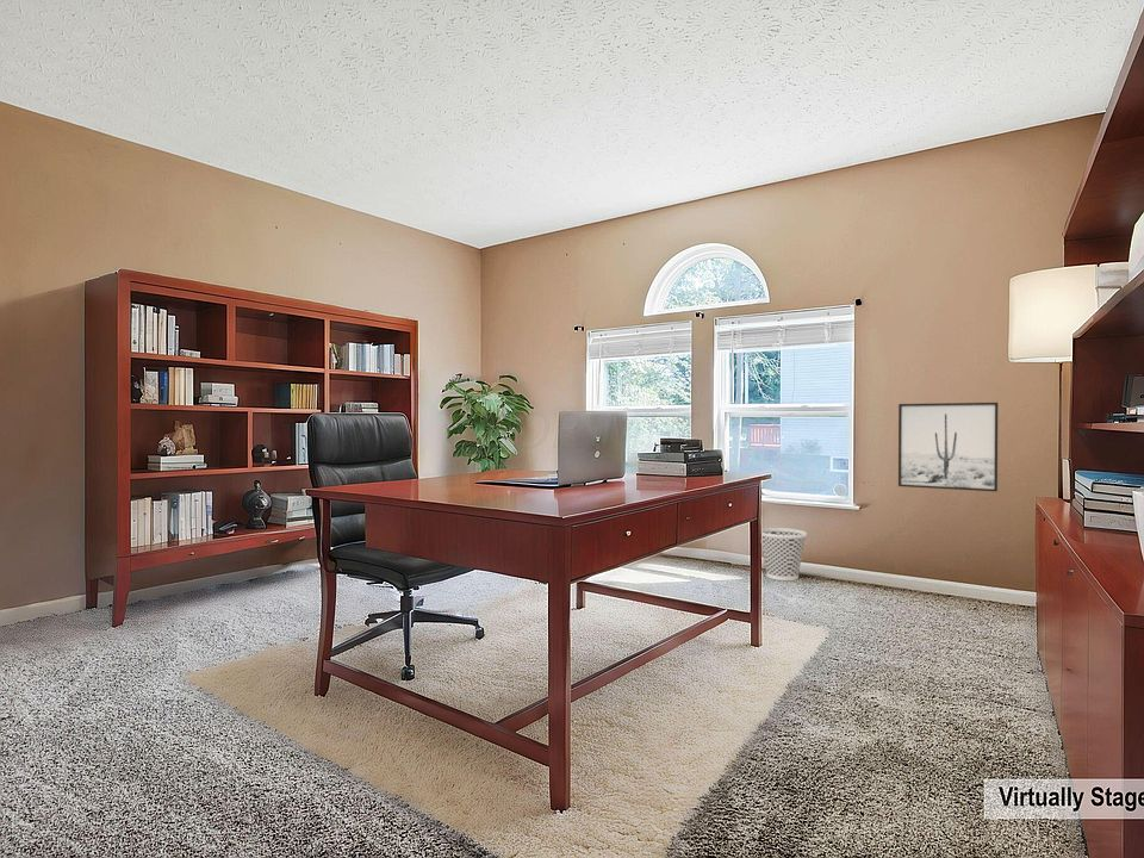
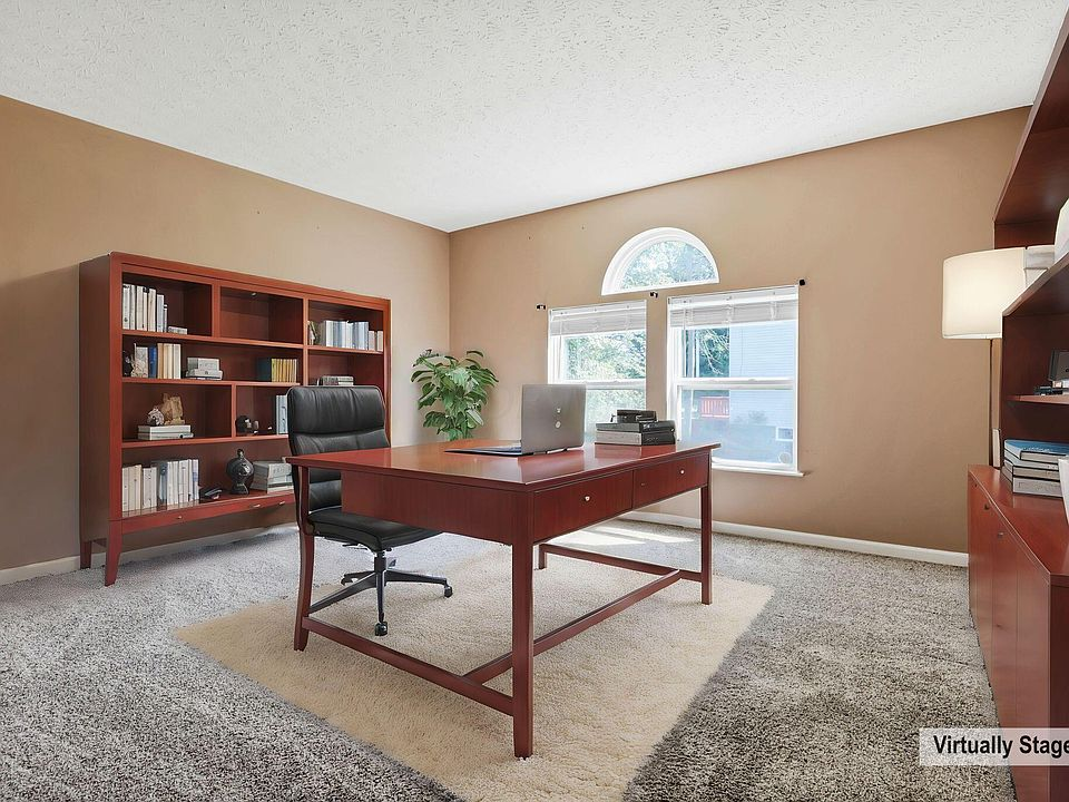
- wall art [897,402,999,492]
- wastebasket [761,527,808,582]
